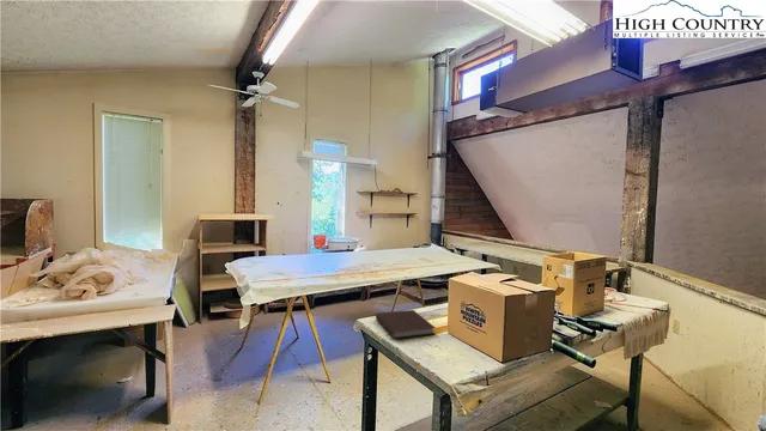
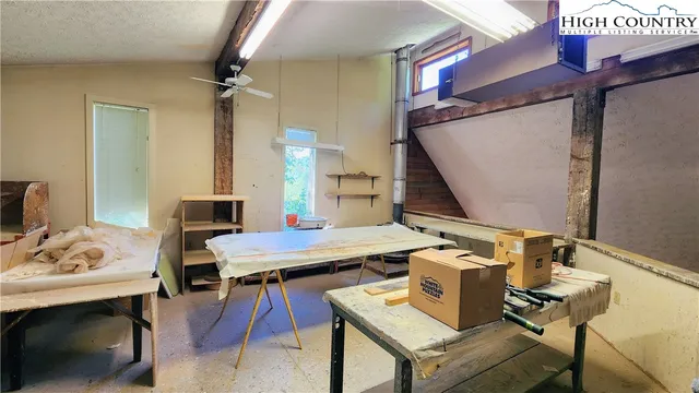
- notebook [375,309,437,340]
